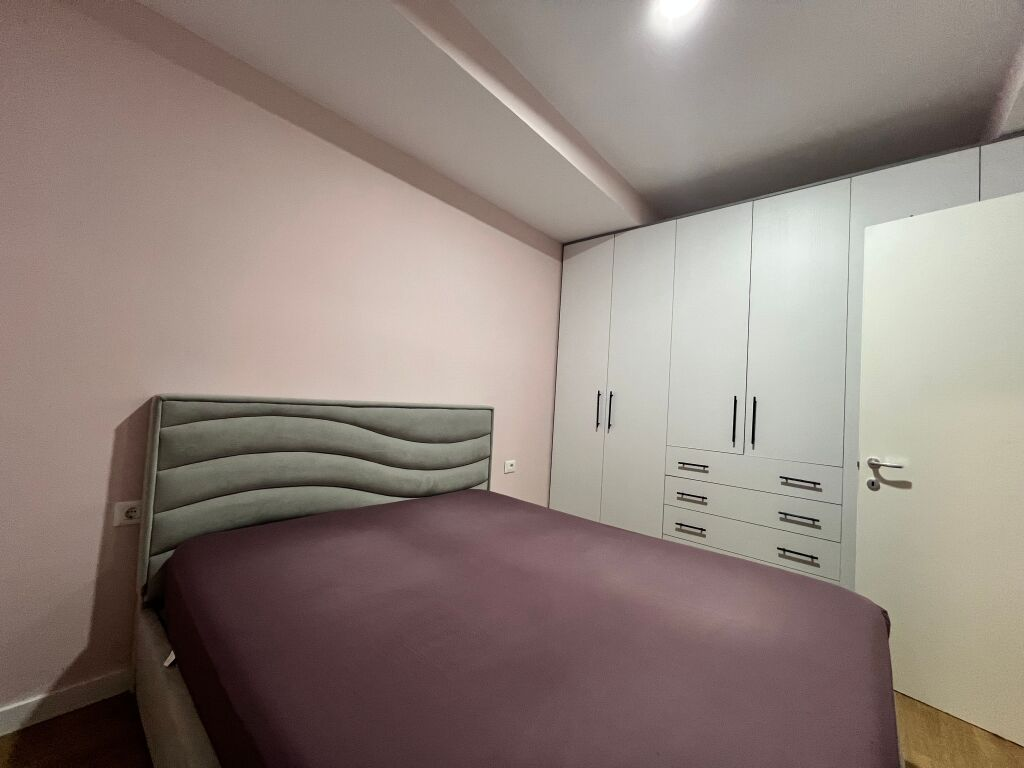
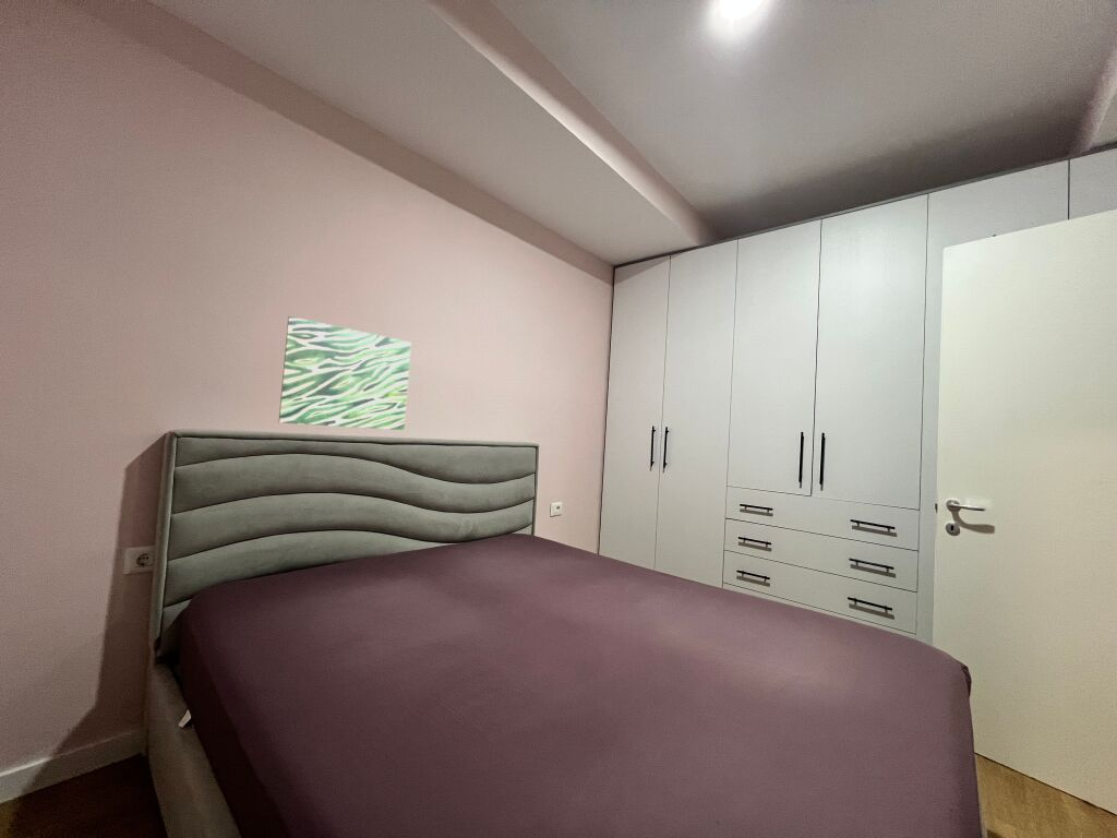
+ wall art [278,315,412,431]
